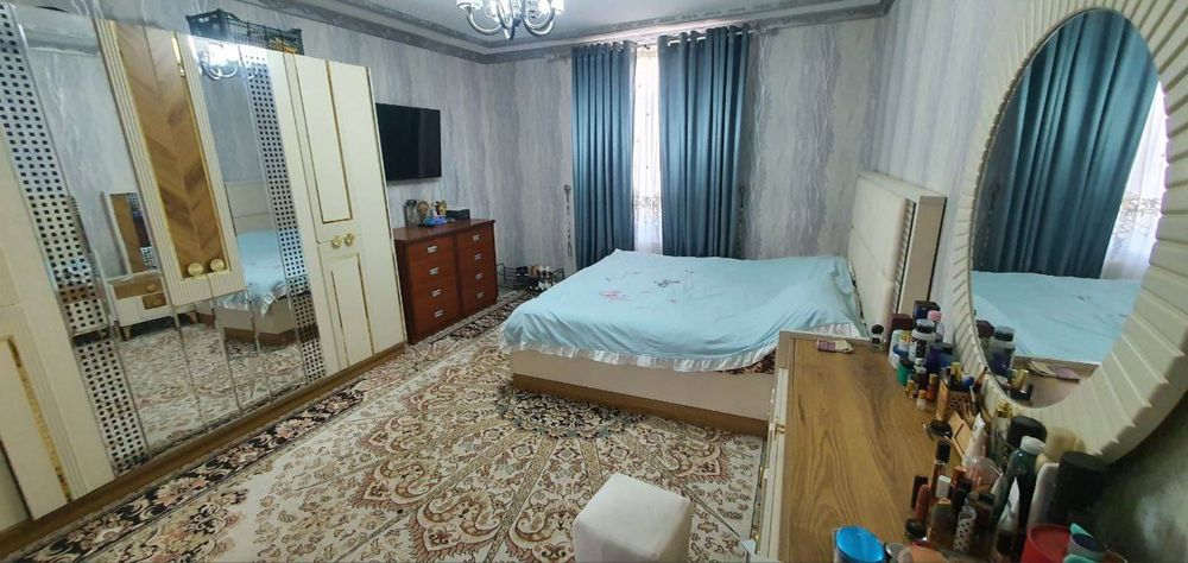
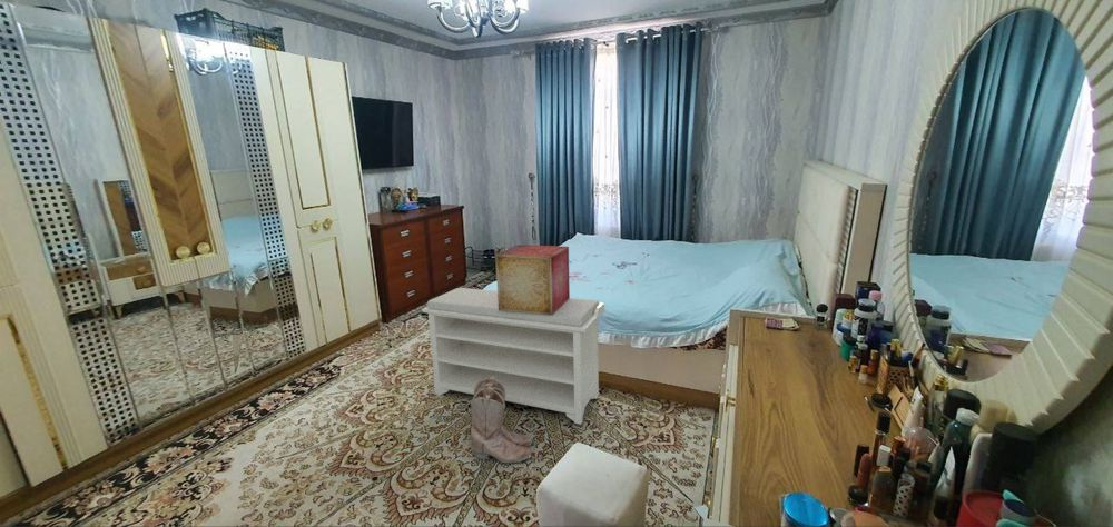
+ decorative box [494,243,571,315]
+ boots [470,377,534,464]
+ bench [421,287,605,426]
